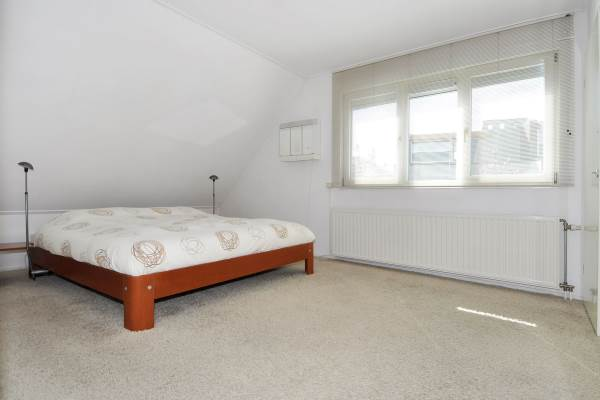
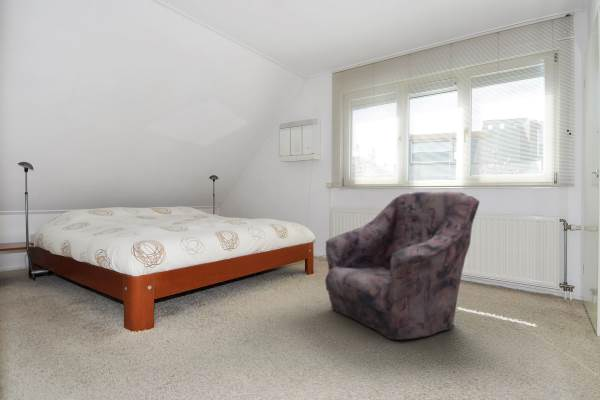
+ armchair [324,191,480,341]
